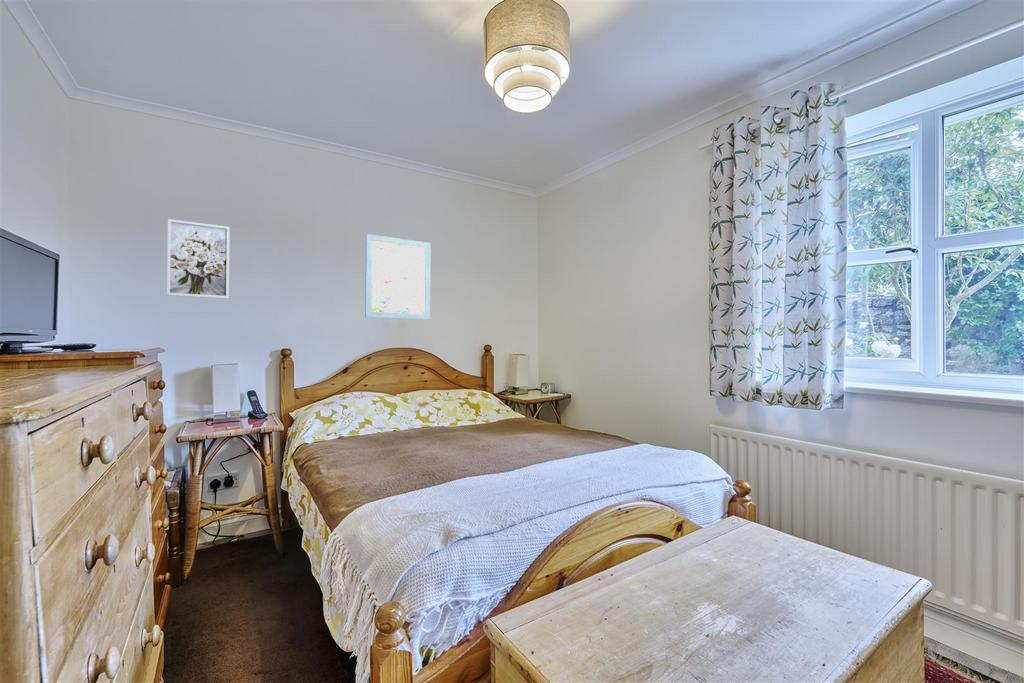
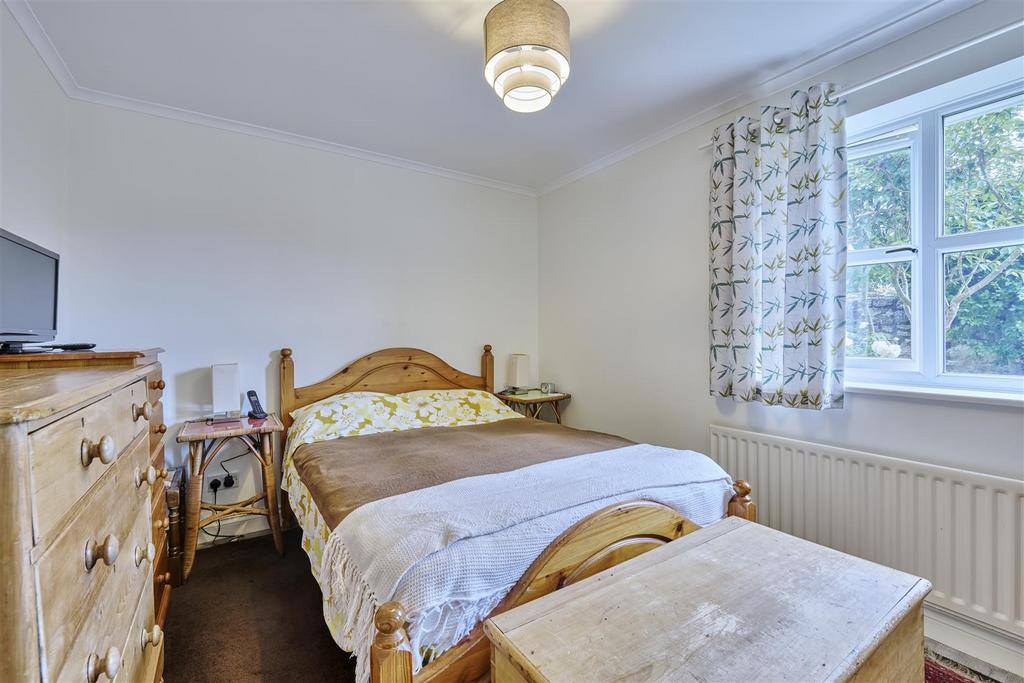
- wall art [166,218,231,300]
- wall art [364,233,432,321]
